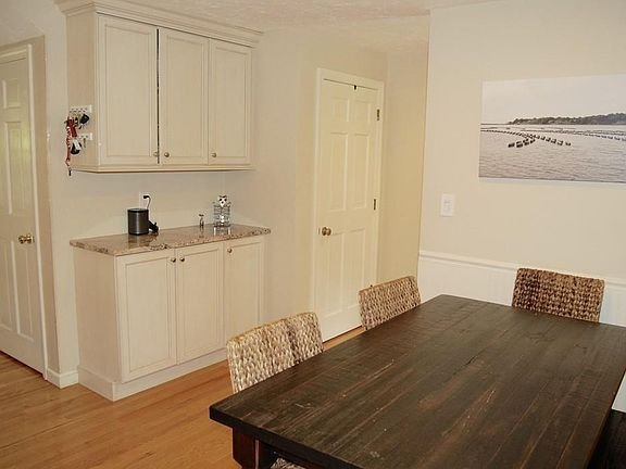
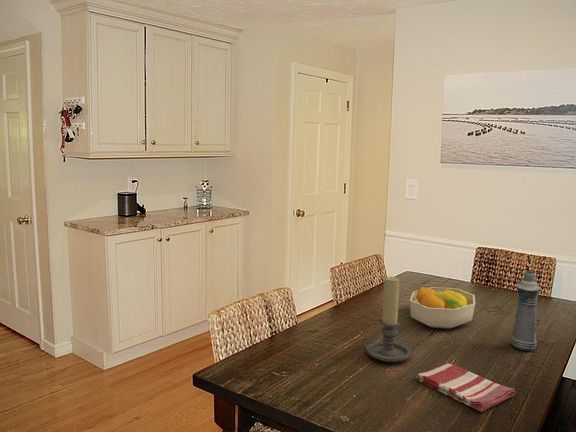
+ candle holder [362,276,412,363]
+ dish towel [415,362,516,413]
+ bottle [510,270,542,352]
+ fruit bowl [409,286,476,329]
